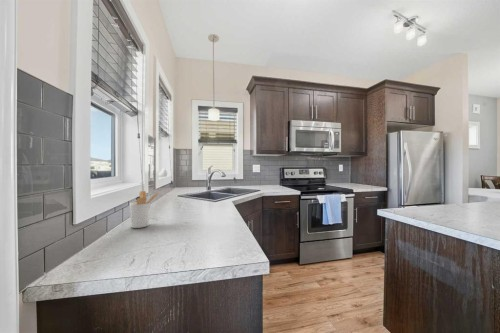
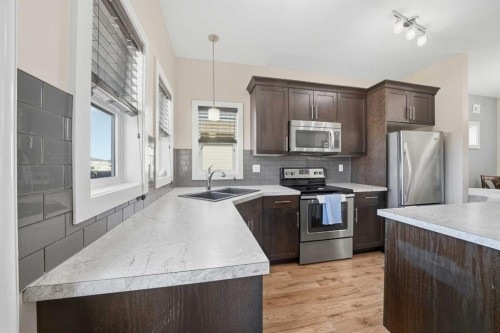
- utensil holder [129,190,160,229]
